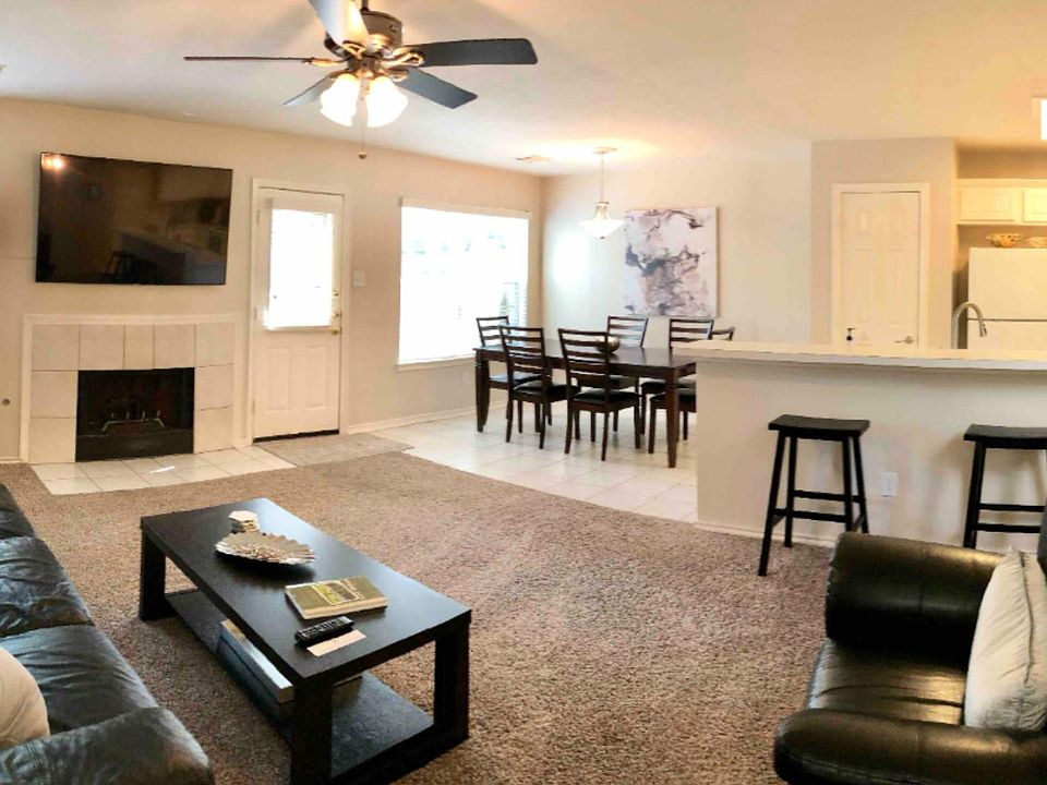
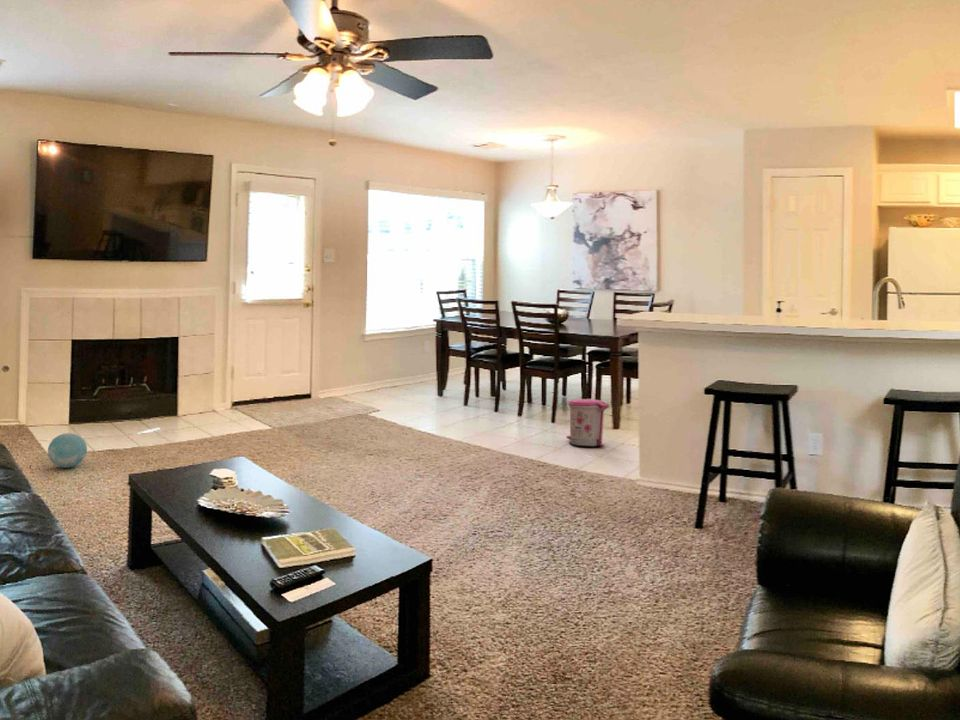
+ trash can [565,398,610,448]
+ decorative ball [47,432,88,469]
